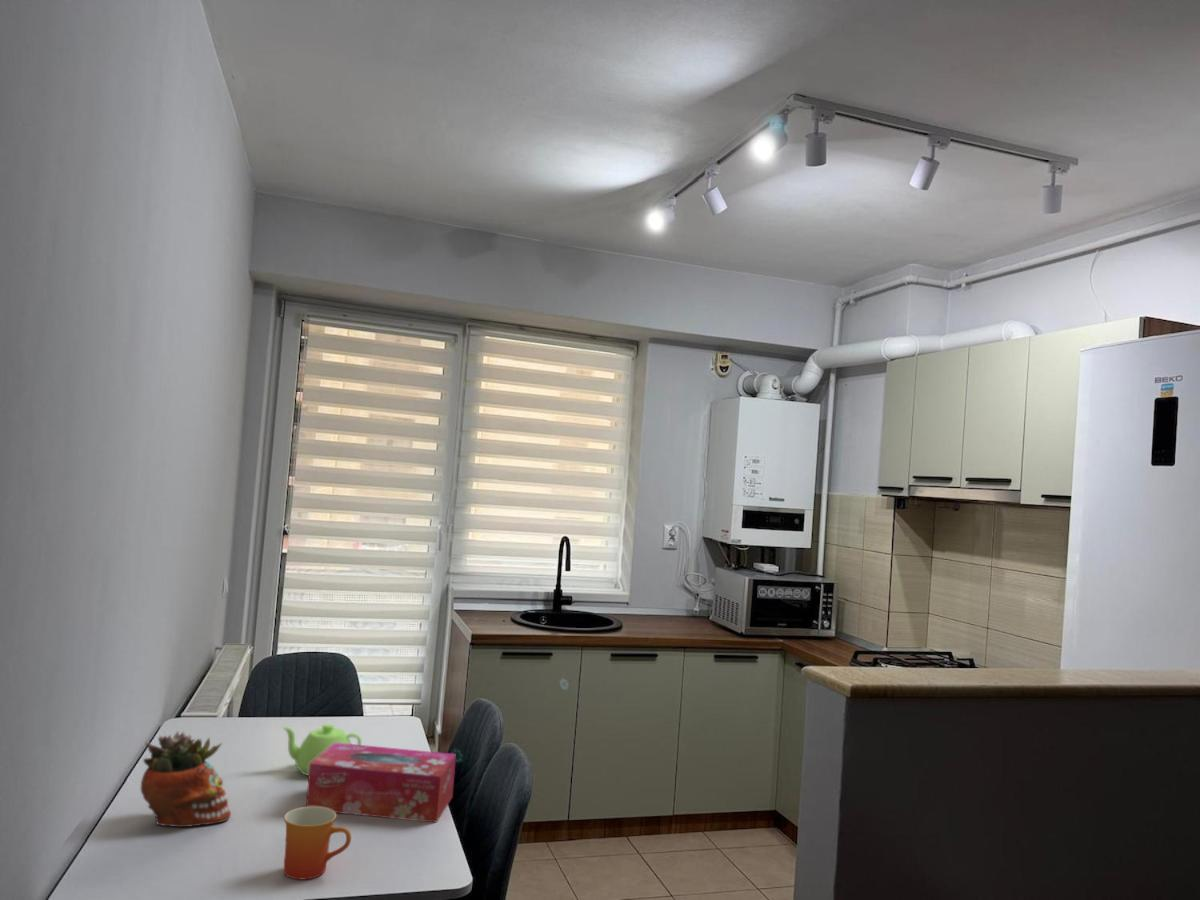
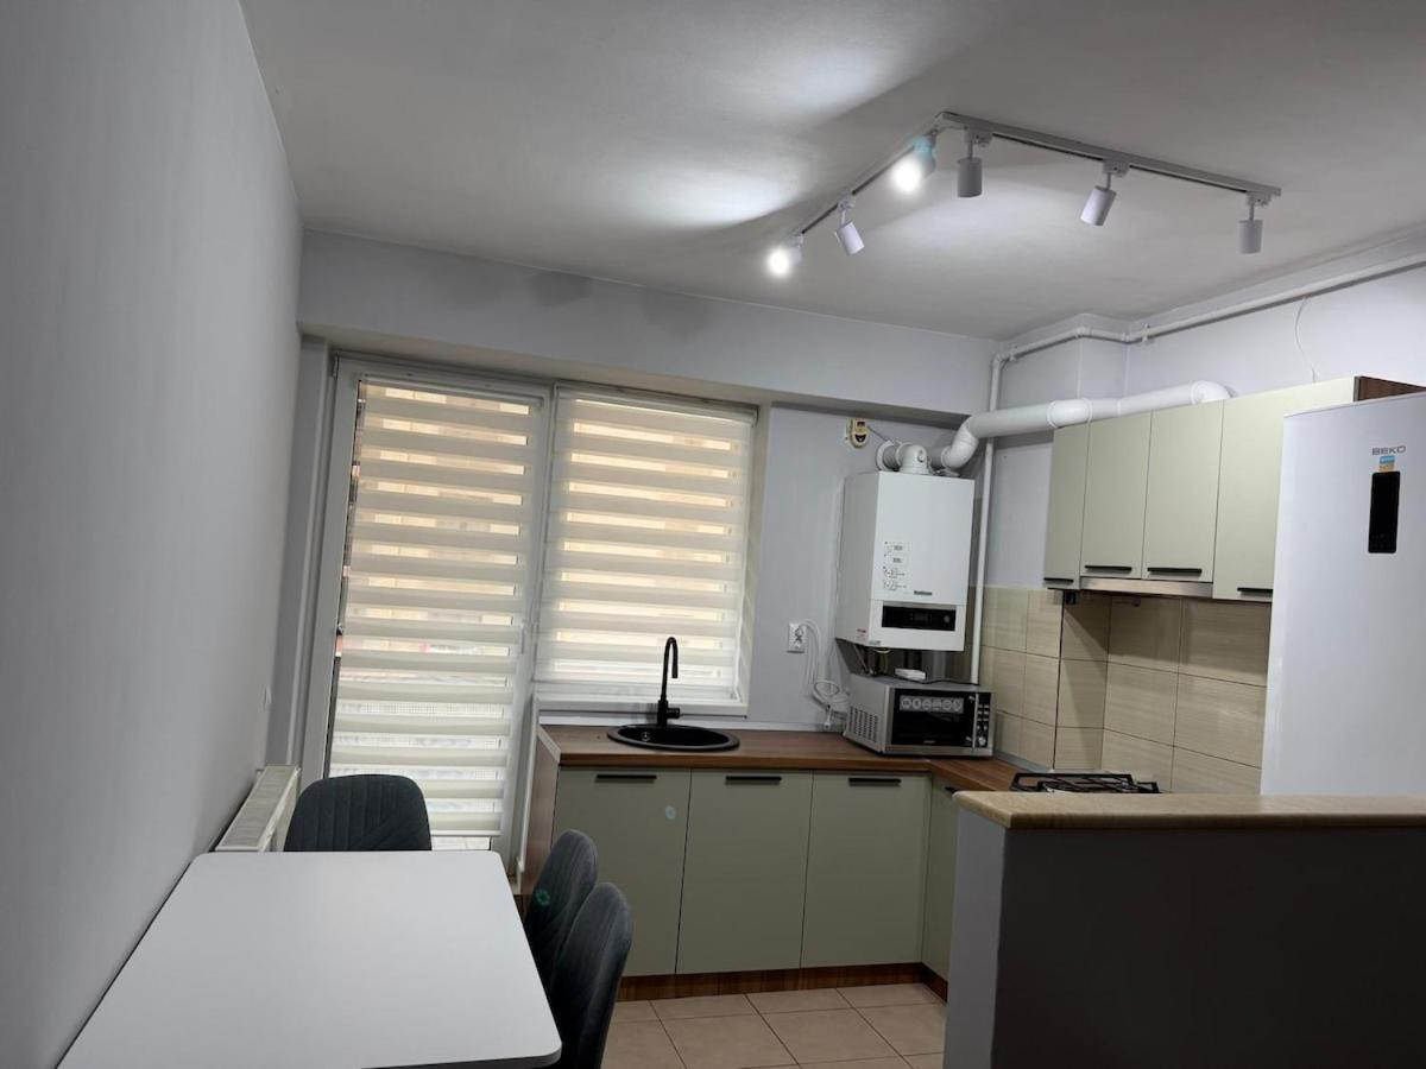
- mug [283,806,352,880]
- teapot [281,723,362,777]
- tissue box [305,743,457,823]
- succulent planter [140,730,232,828]
